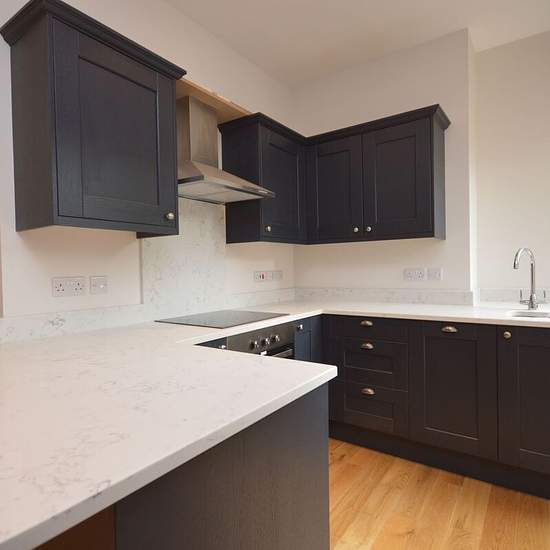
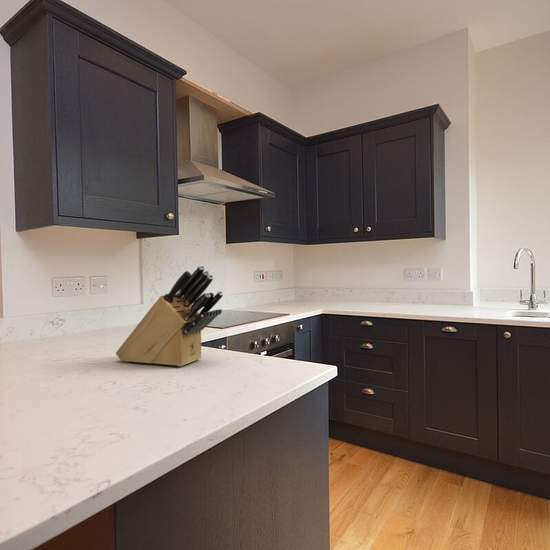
+ knife block [115,264,224,368]
